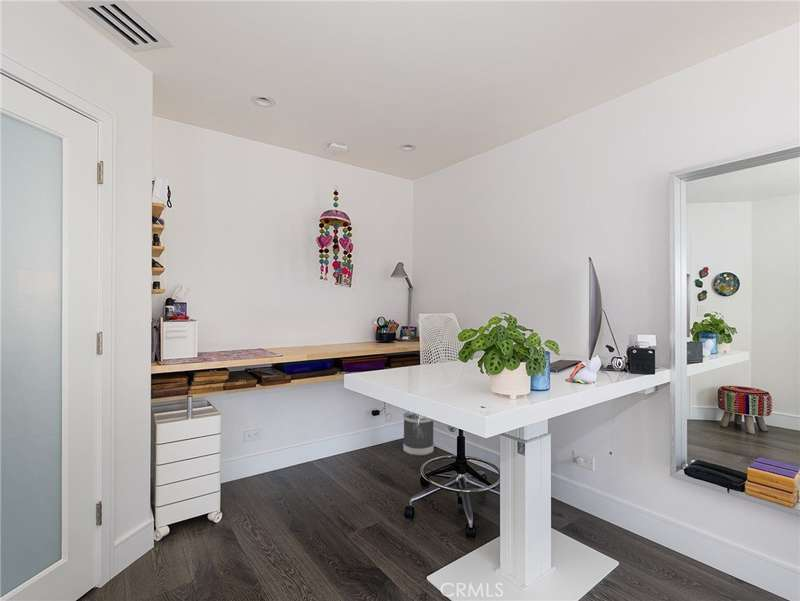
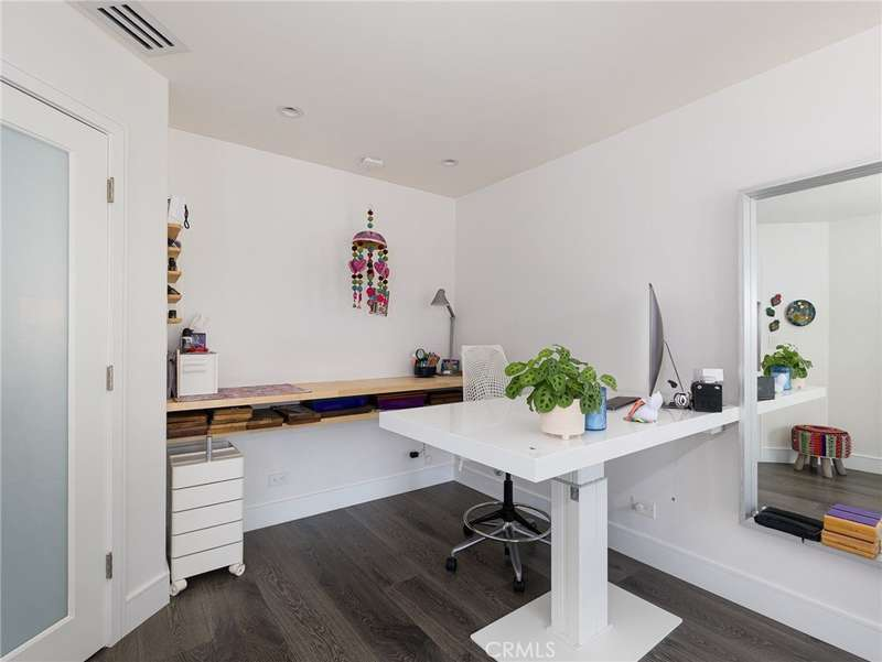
- wastebasket [402,411,435,457]
